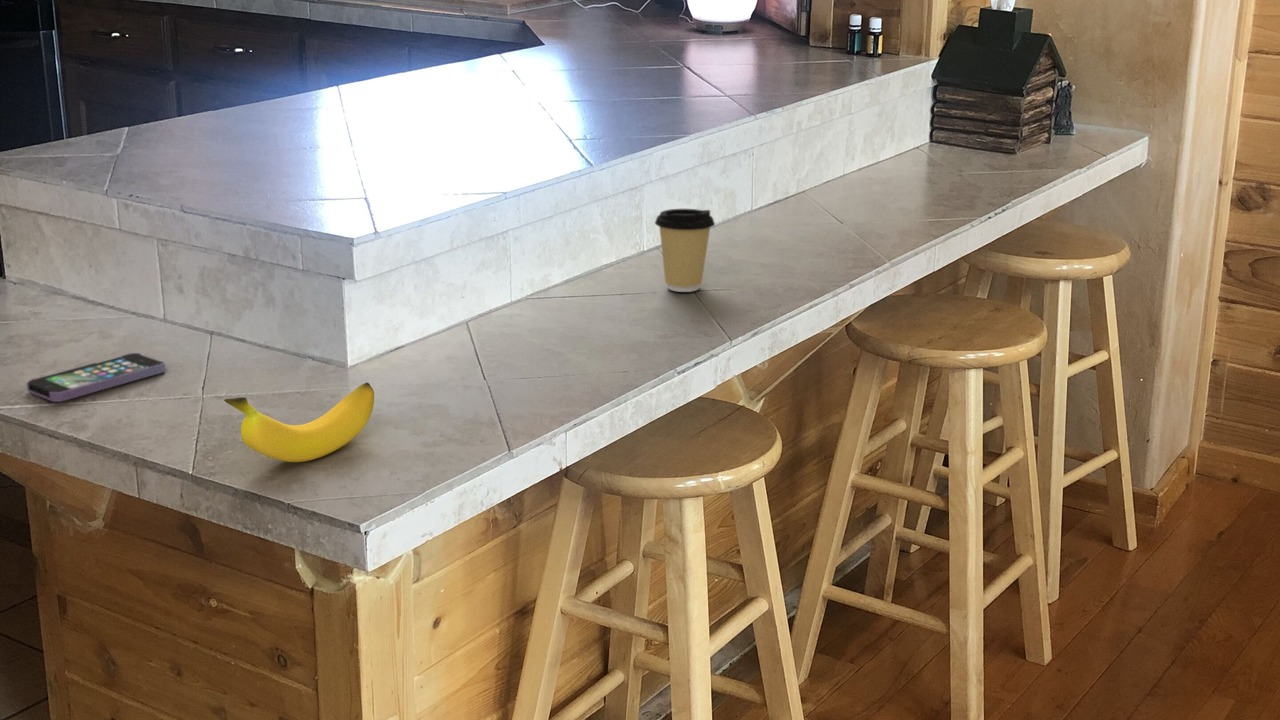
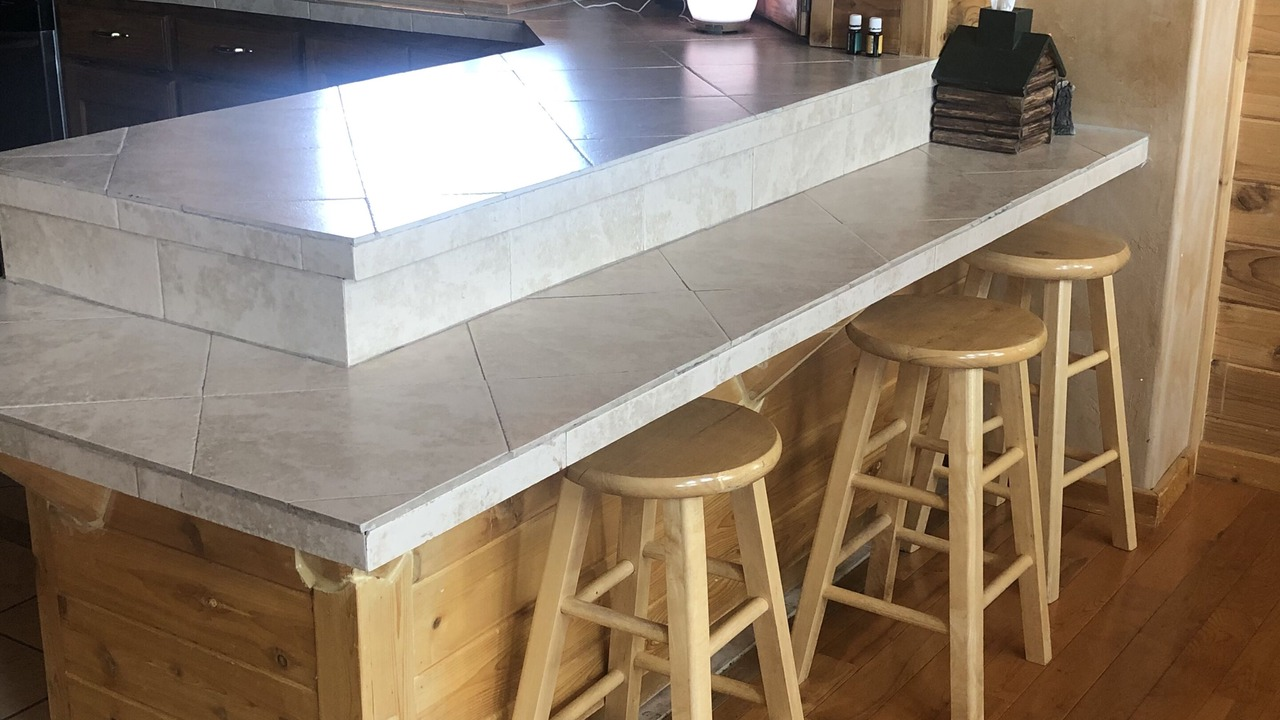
- coffee cup [654,208,716,293]
- banana [223,382,375,463]
- smartphone [26,352,166,403]
